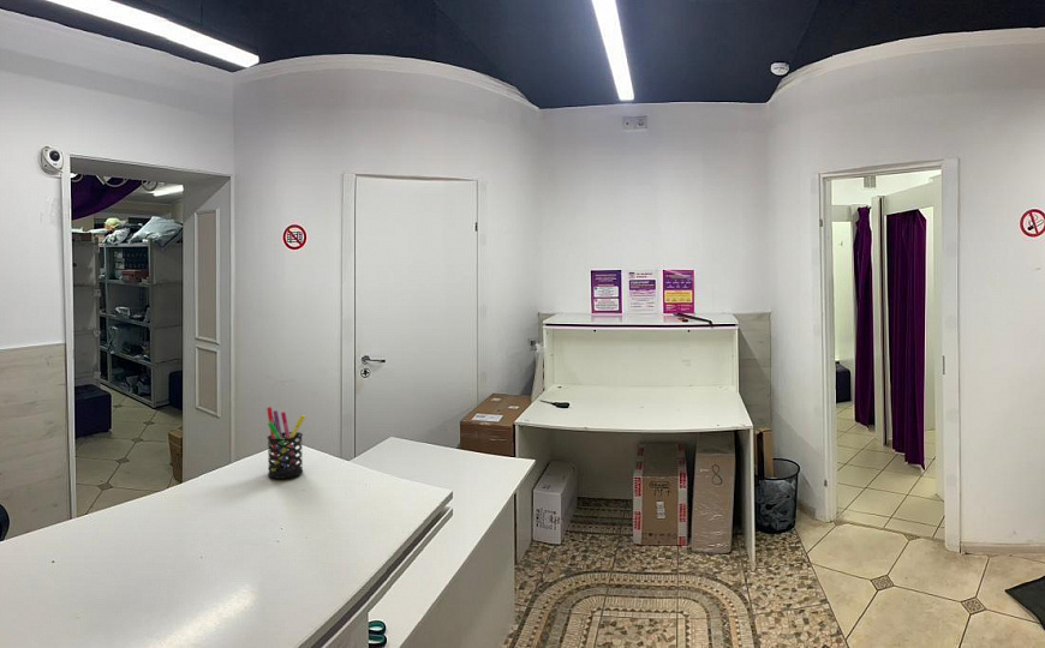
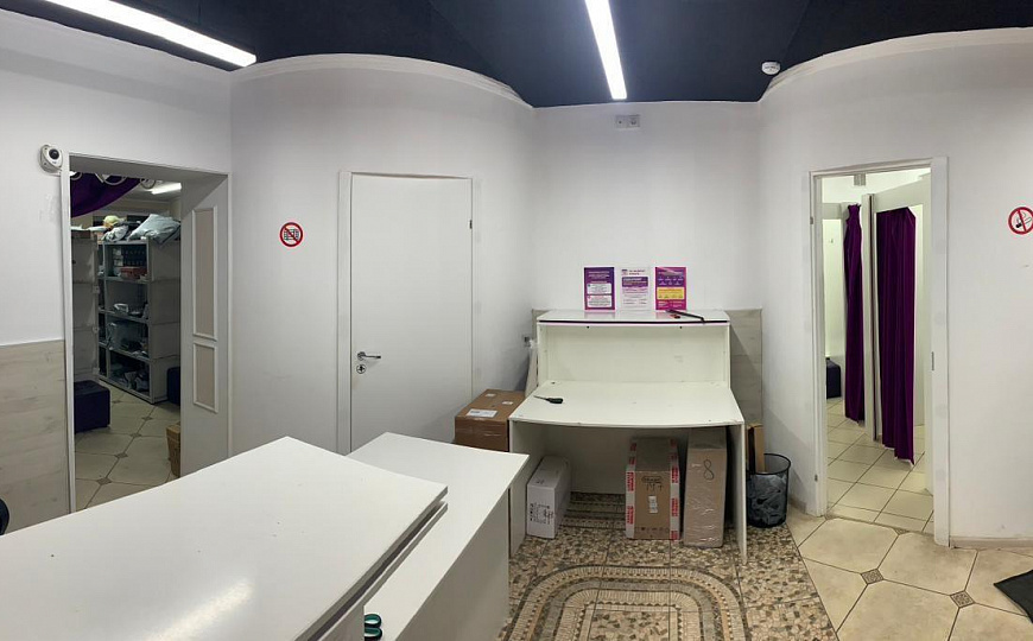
- pen holder [265,406,306,480]
